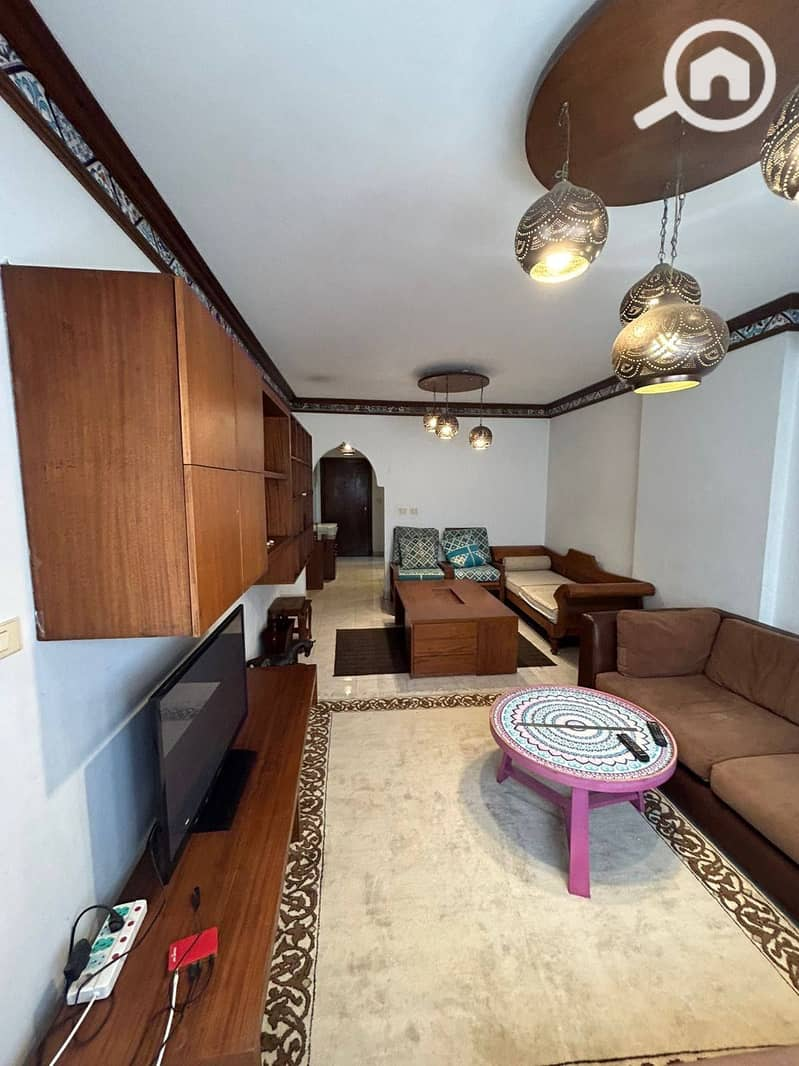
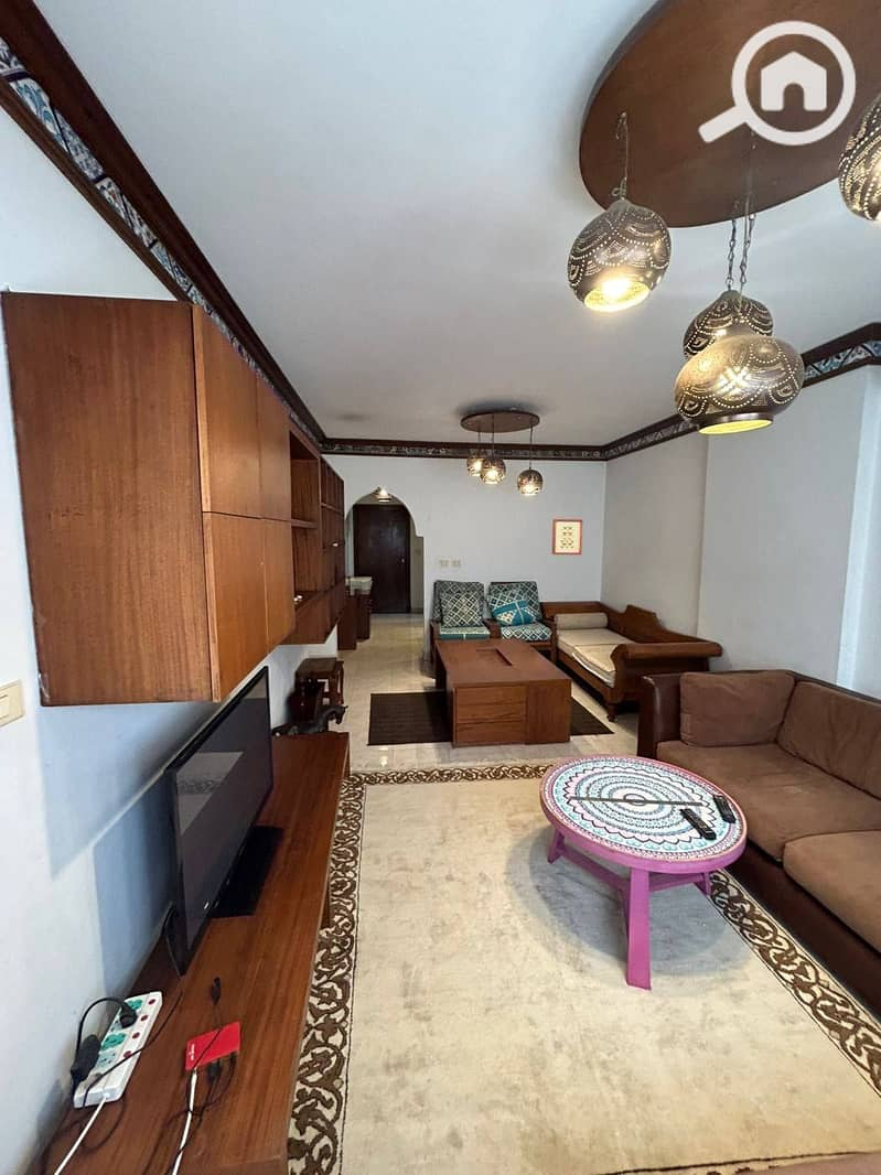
+ wall art [551,518,583,556]
